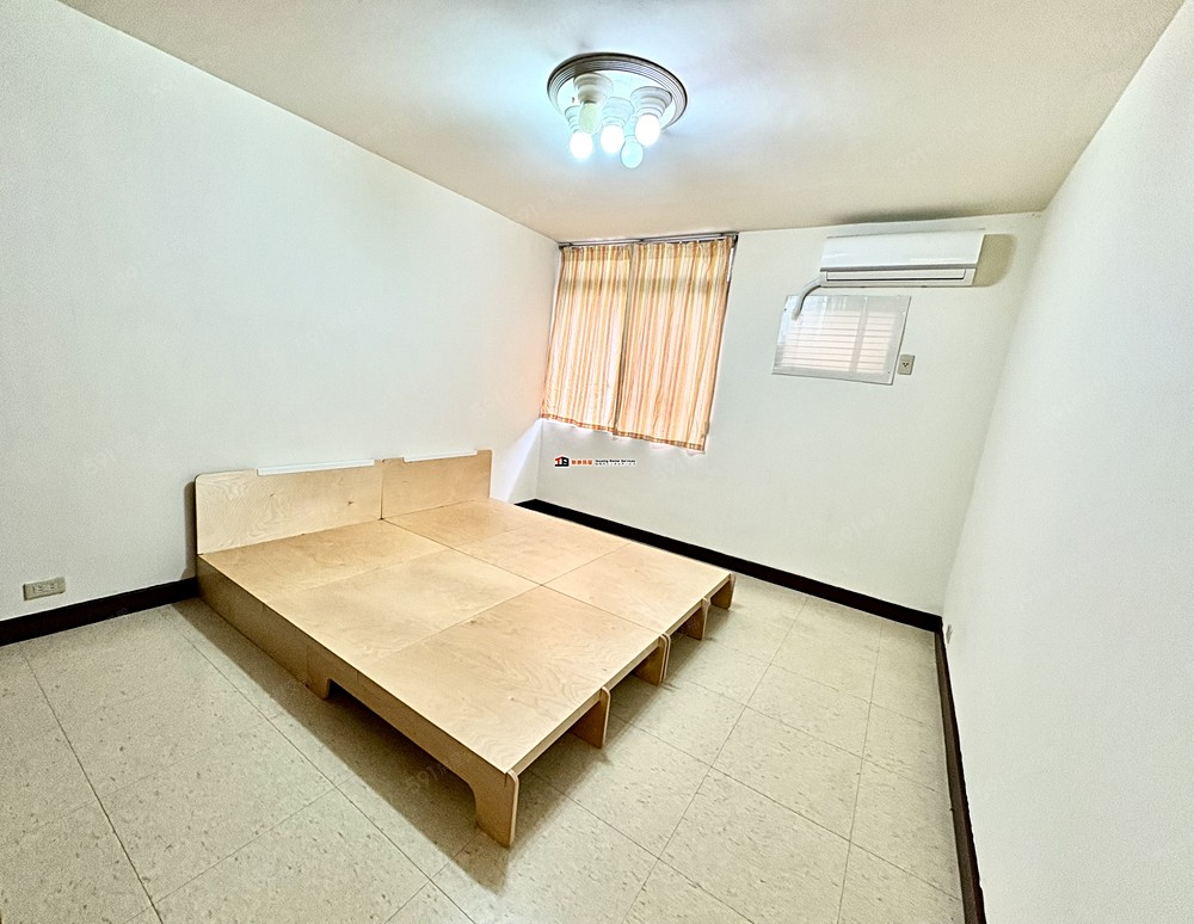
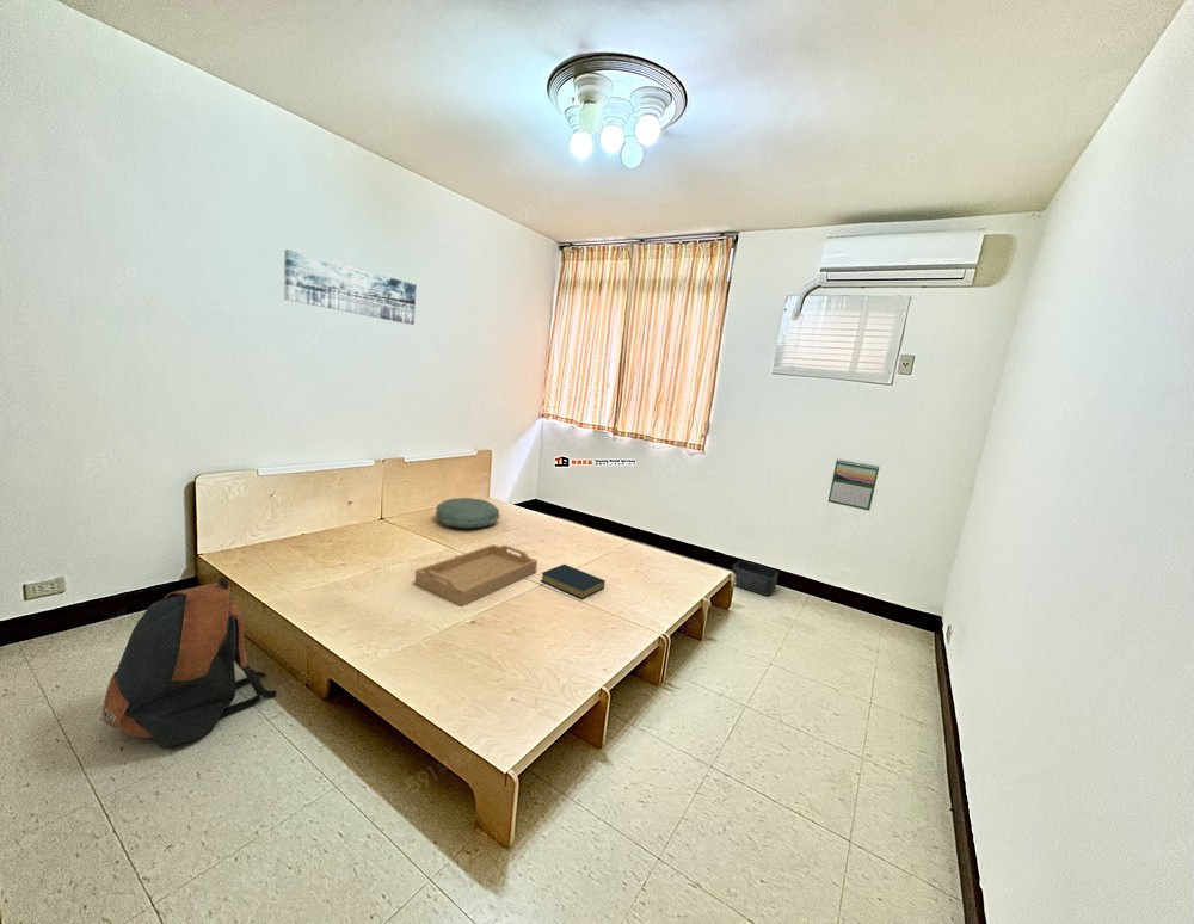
+ calendar [827,457,881,512]
+ wall art [283,248,418,326]
+ hardback book [540,563,607,600]
+ backpack [101,577,277,749]
+ storage bin [731,560,780,597]
+ pillow [435,497,501,530]
+ serving tray [413,543,538,606]
